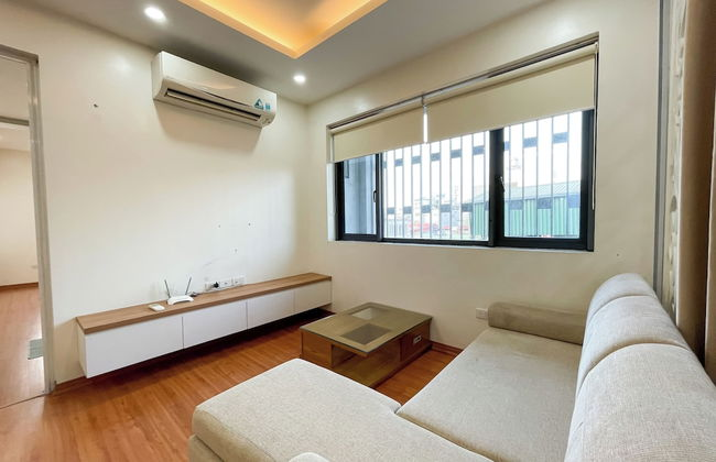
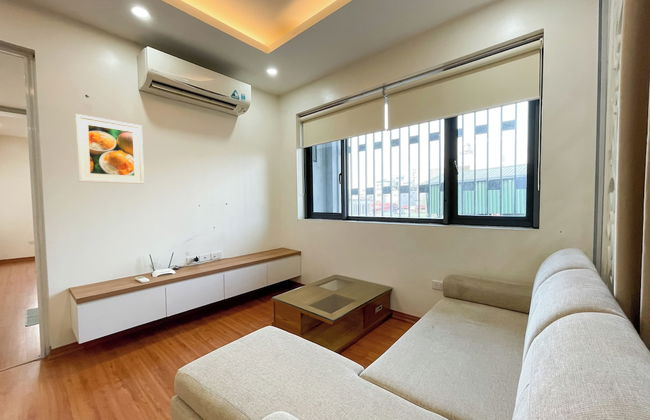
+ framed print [74,113,145,185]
